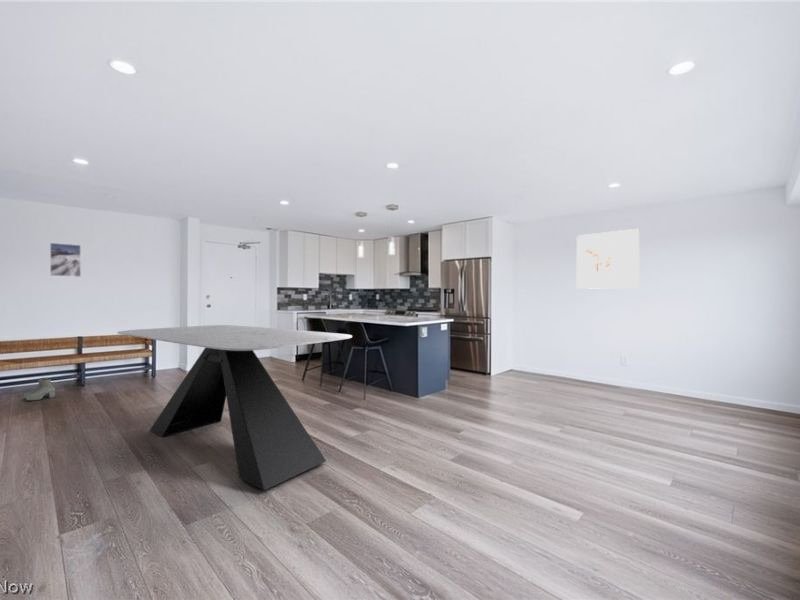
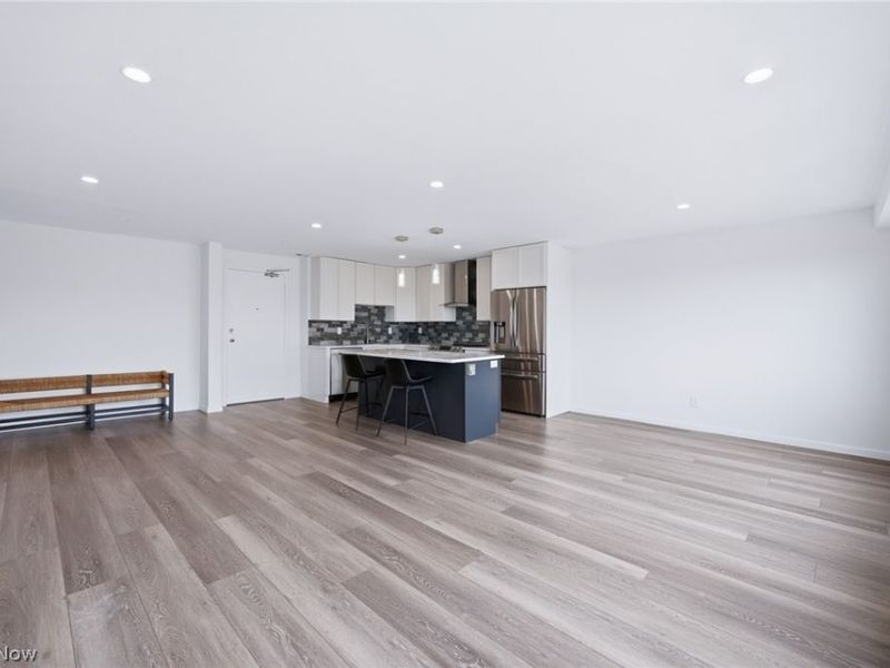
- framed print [49,242,82,278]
- wall art [576,228,640,290]
- boots [23,377,56,402]
- dining table [116,324,353,491]
